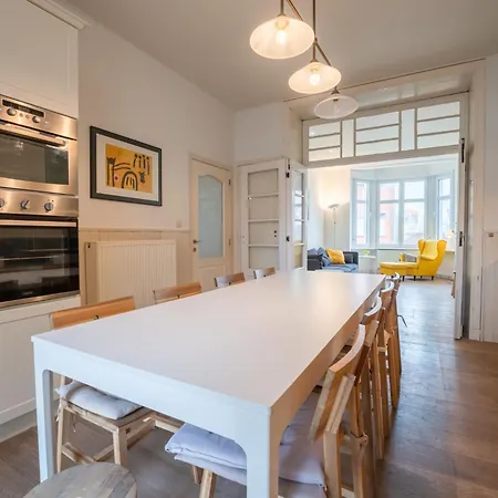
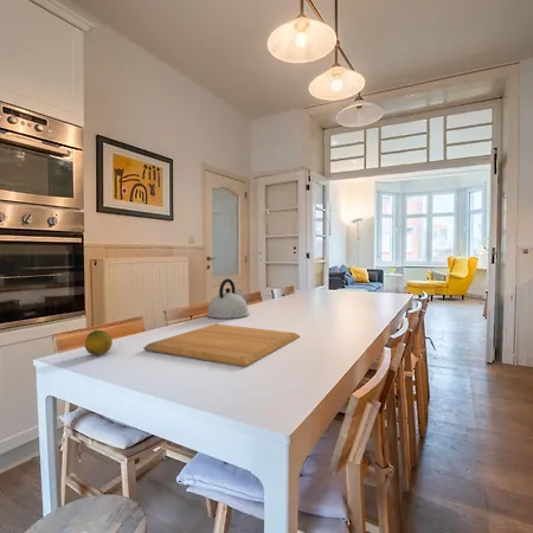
+ kettle [206,277,250,320]
+ fruit [83,329,114,357]
+ chopping board [142,323,301,368]
